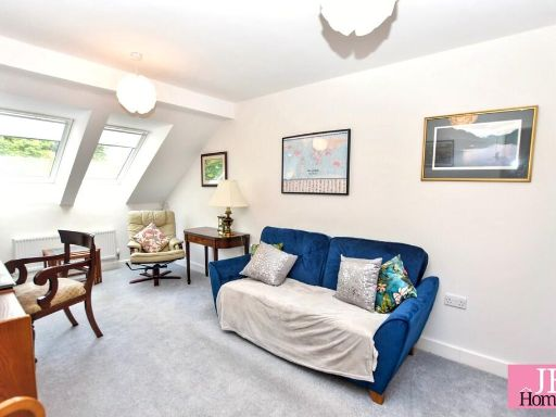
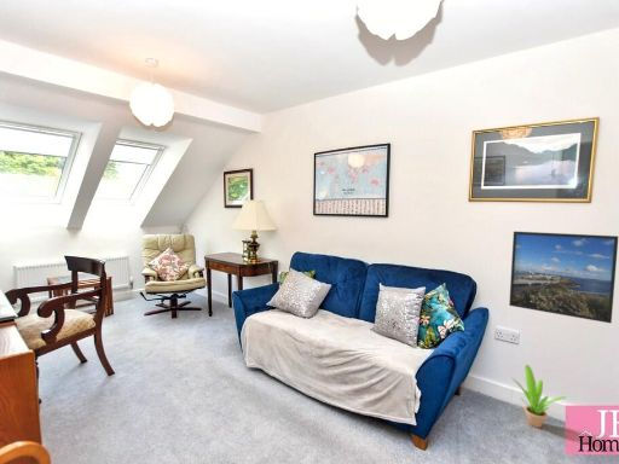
+ potted plant [510,364,567,429]
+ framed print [508,231,619,324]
